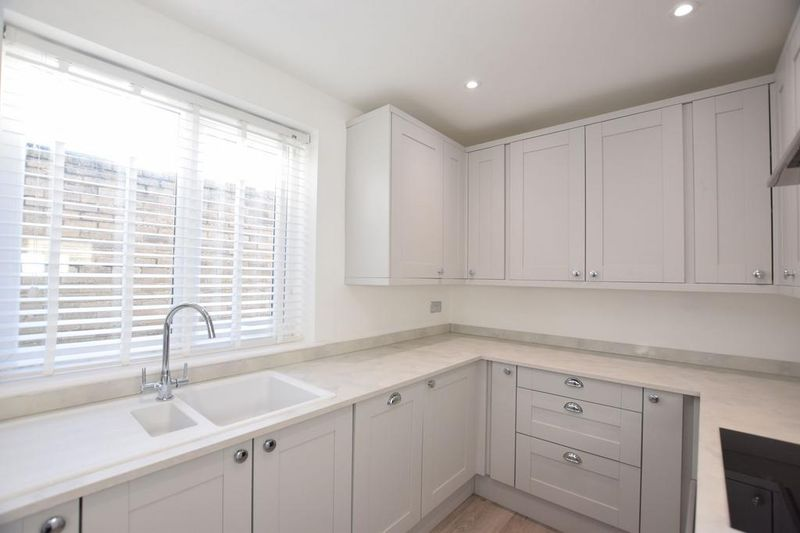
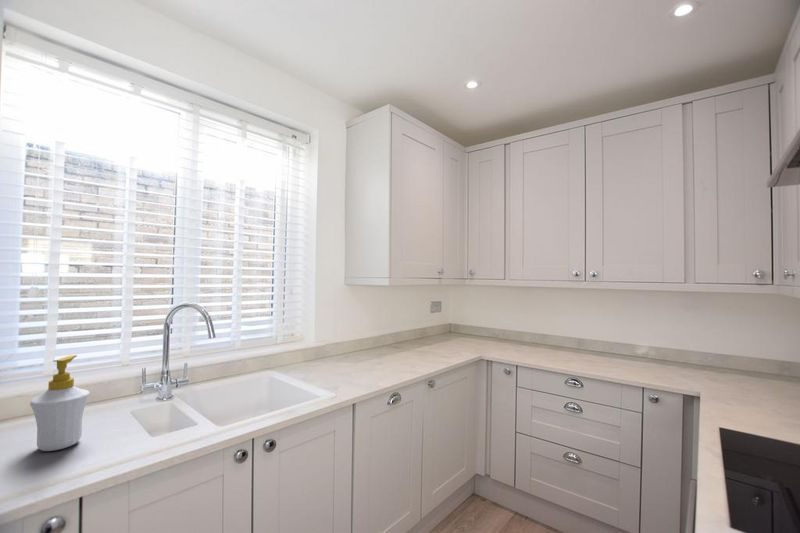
+ soap bottle [29,354,91,452]
